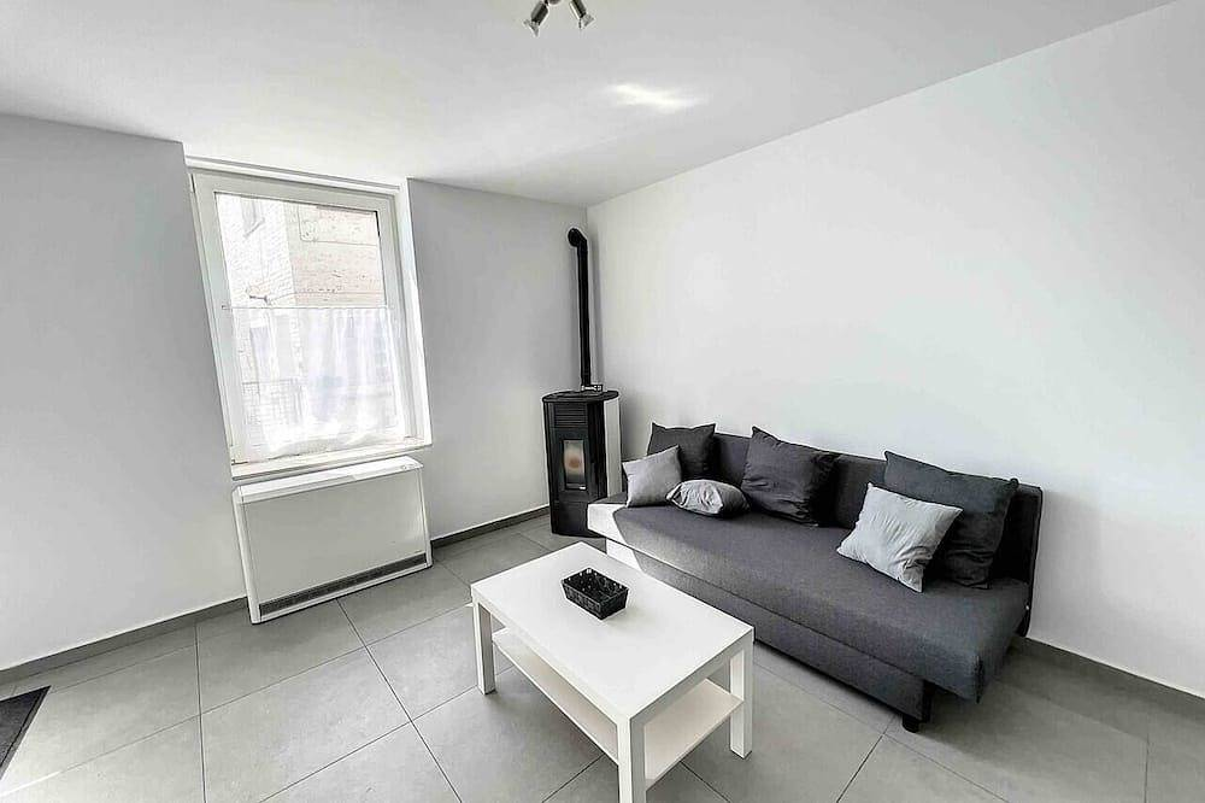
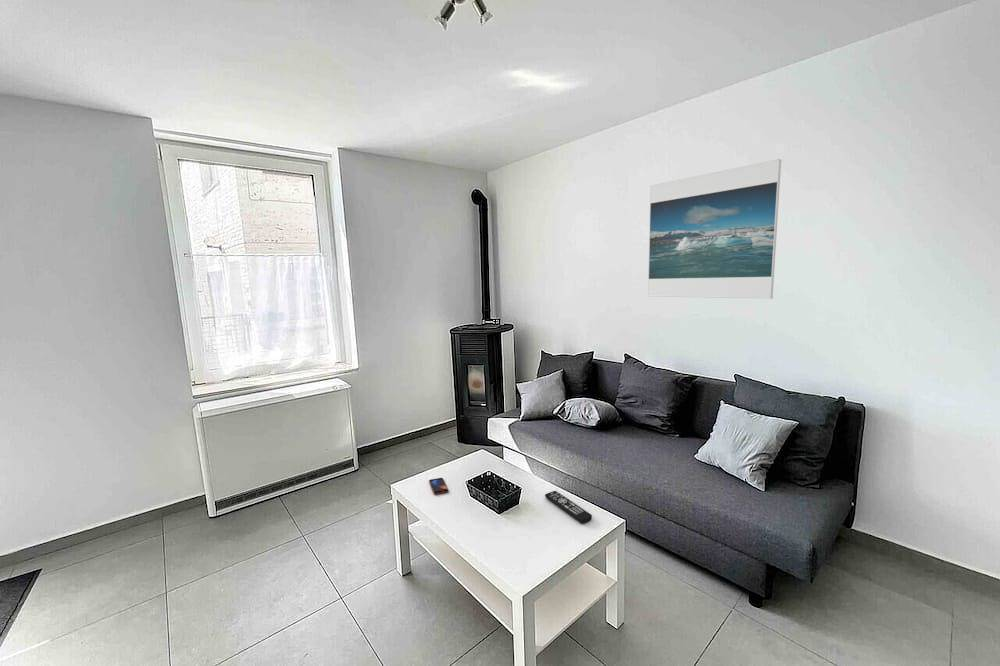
+ smartphone [428,477,449,495]
+ remote control [544,490,593,524]
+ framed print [647,158,782,300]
